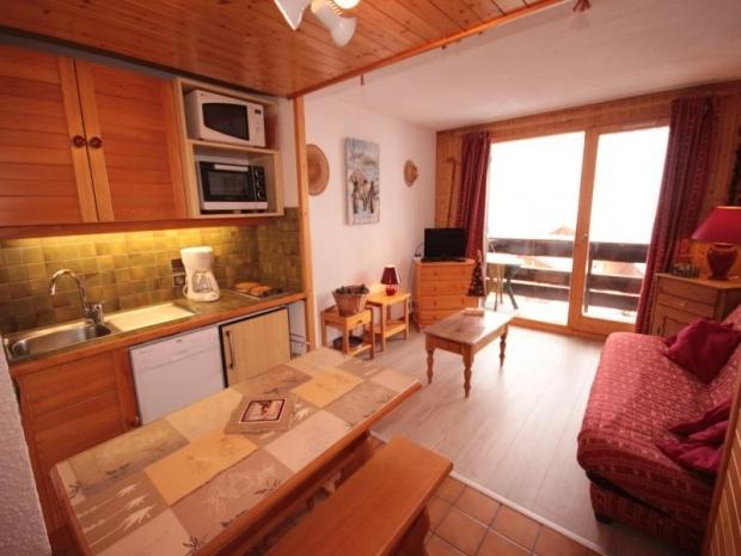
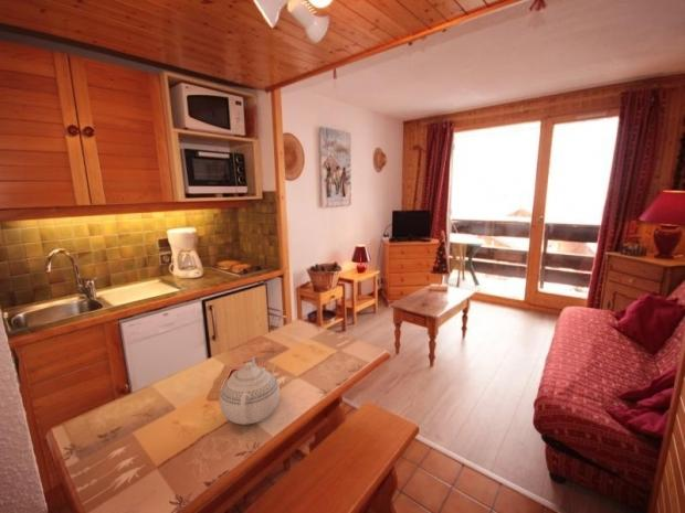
+ teapot [218,356,281,426]
